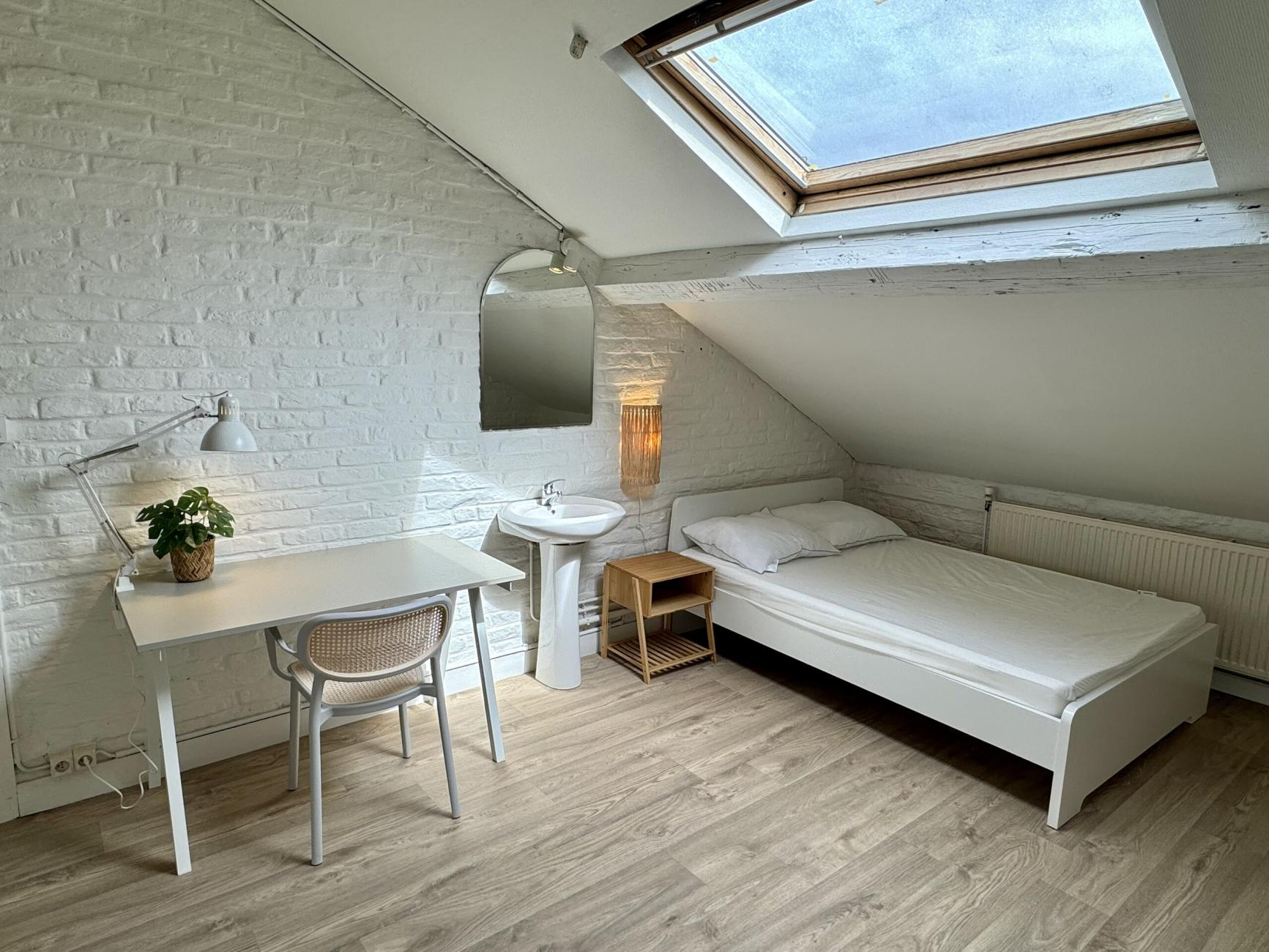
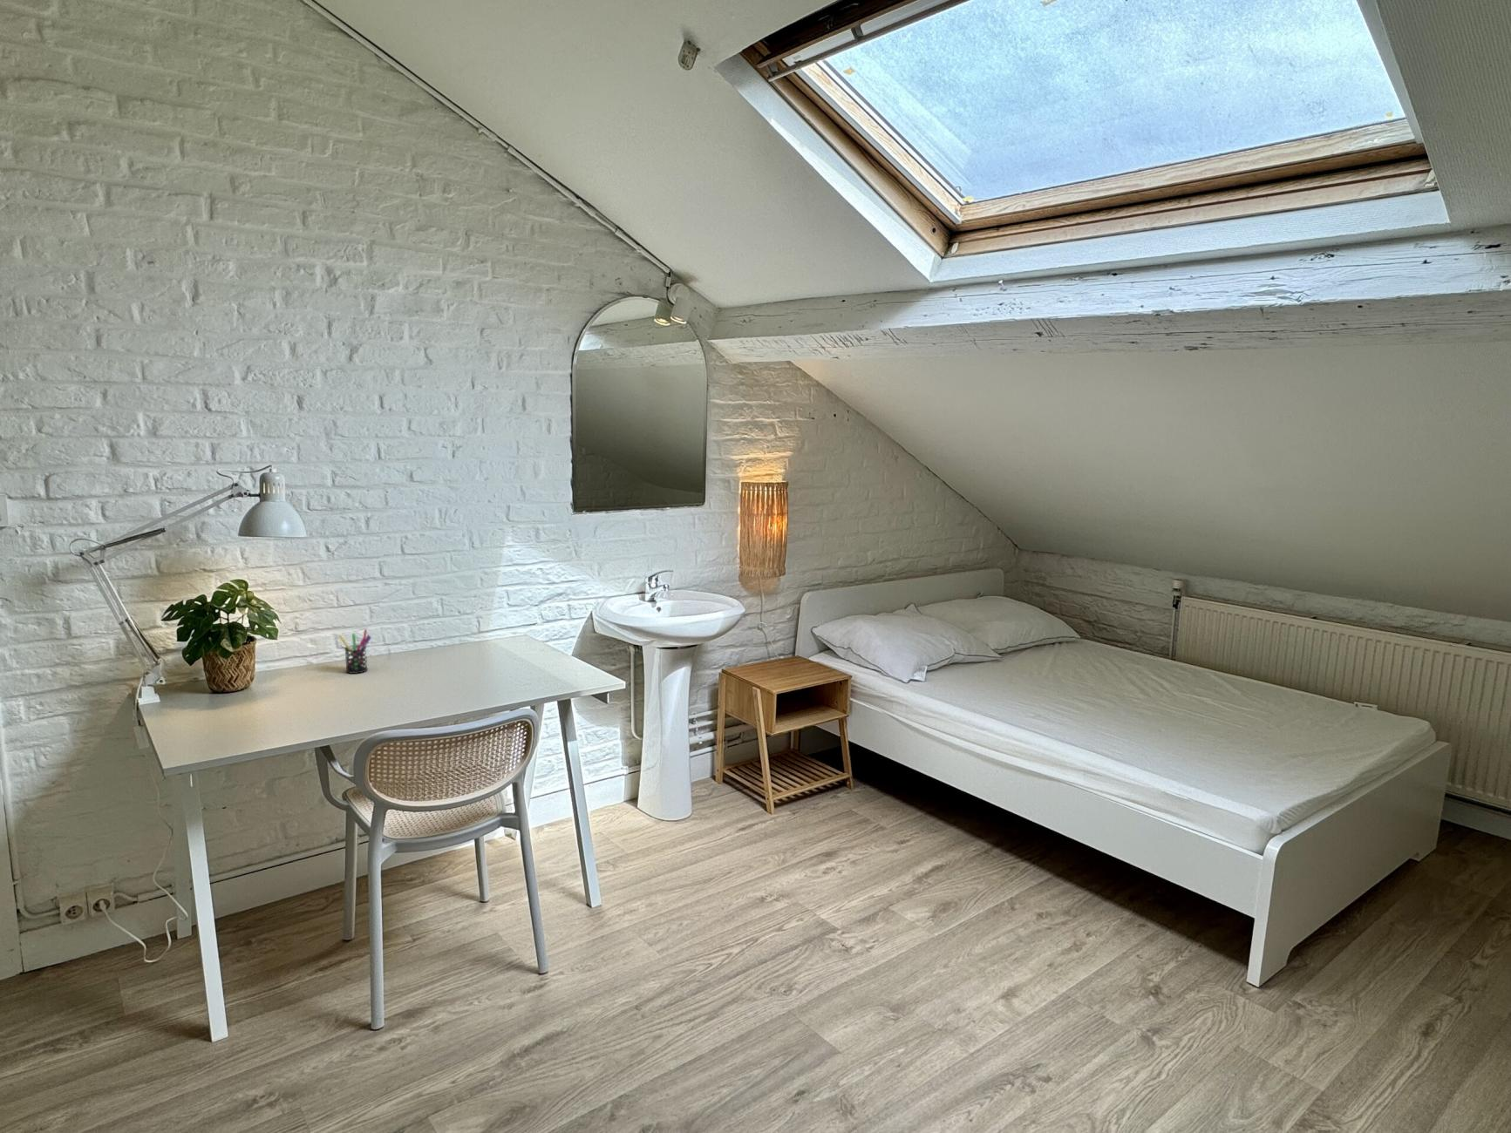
+ pen holder [338,628,373,675]
